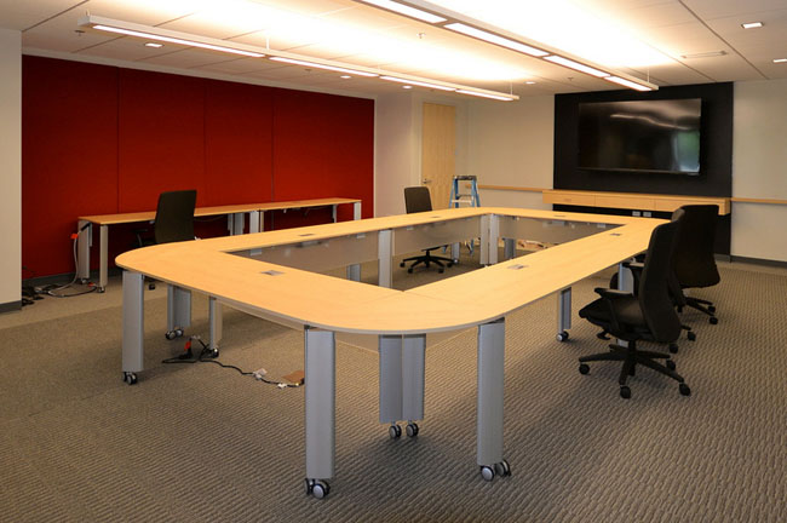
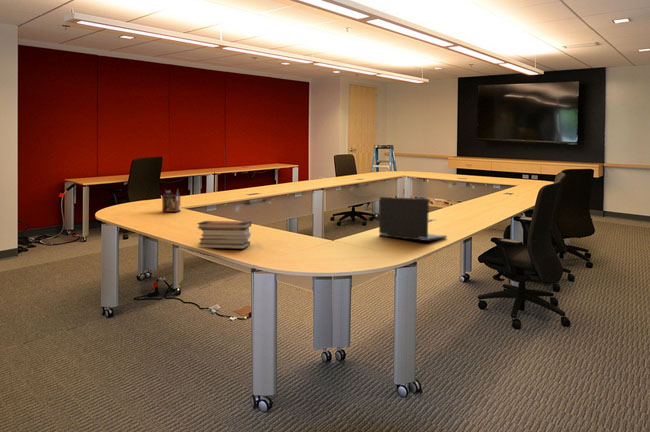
+ laptop [378,196,448,242]
+ desk organizer [161,188,181,213]
+ book stack [196,220,252,250]
